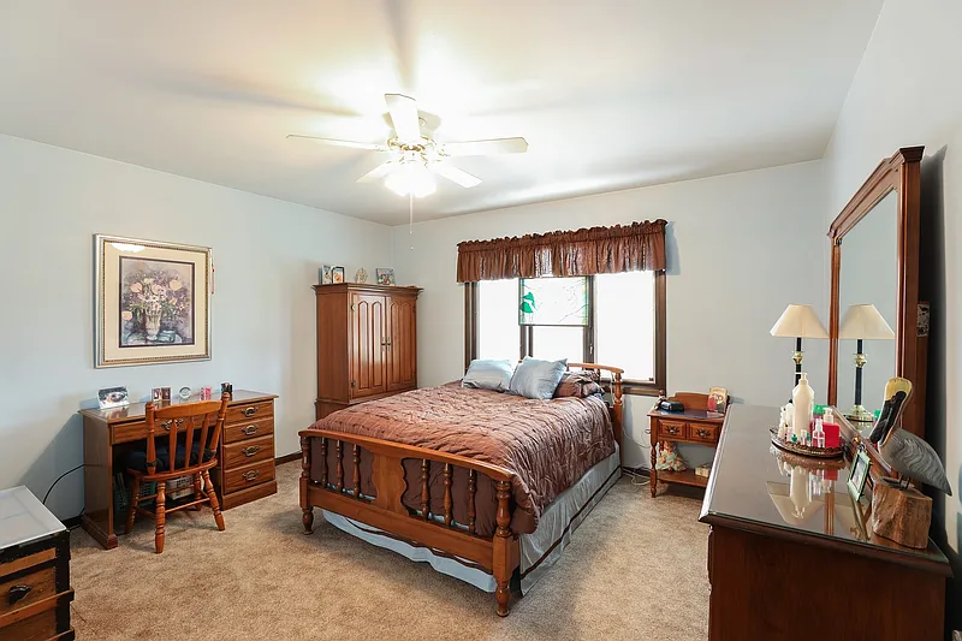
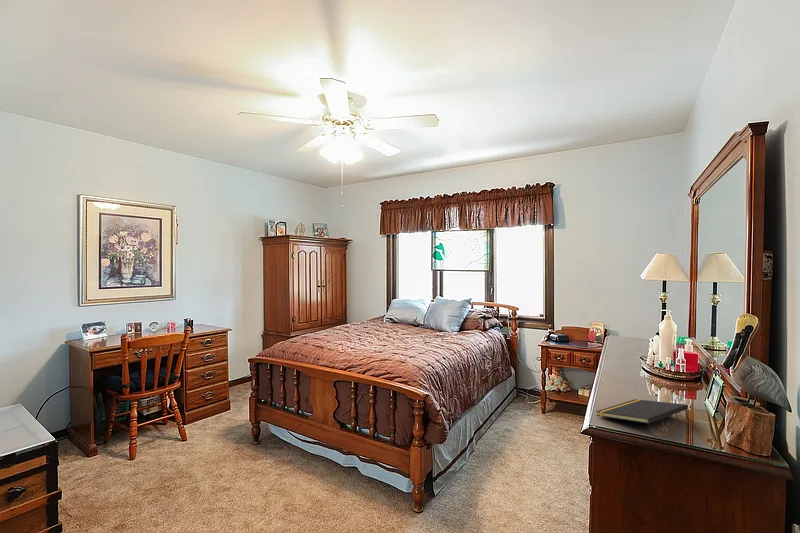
+ notepad [595,398,689,425]
